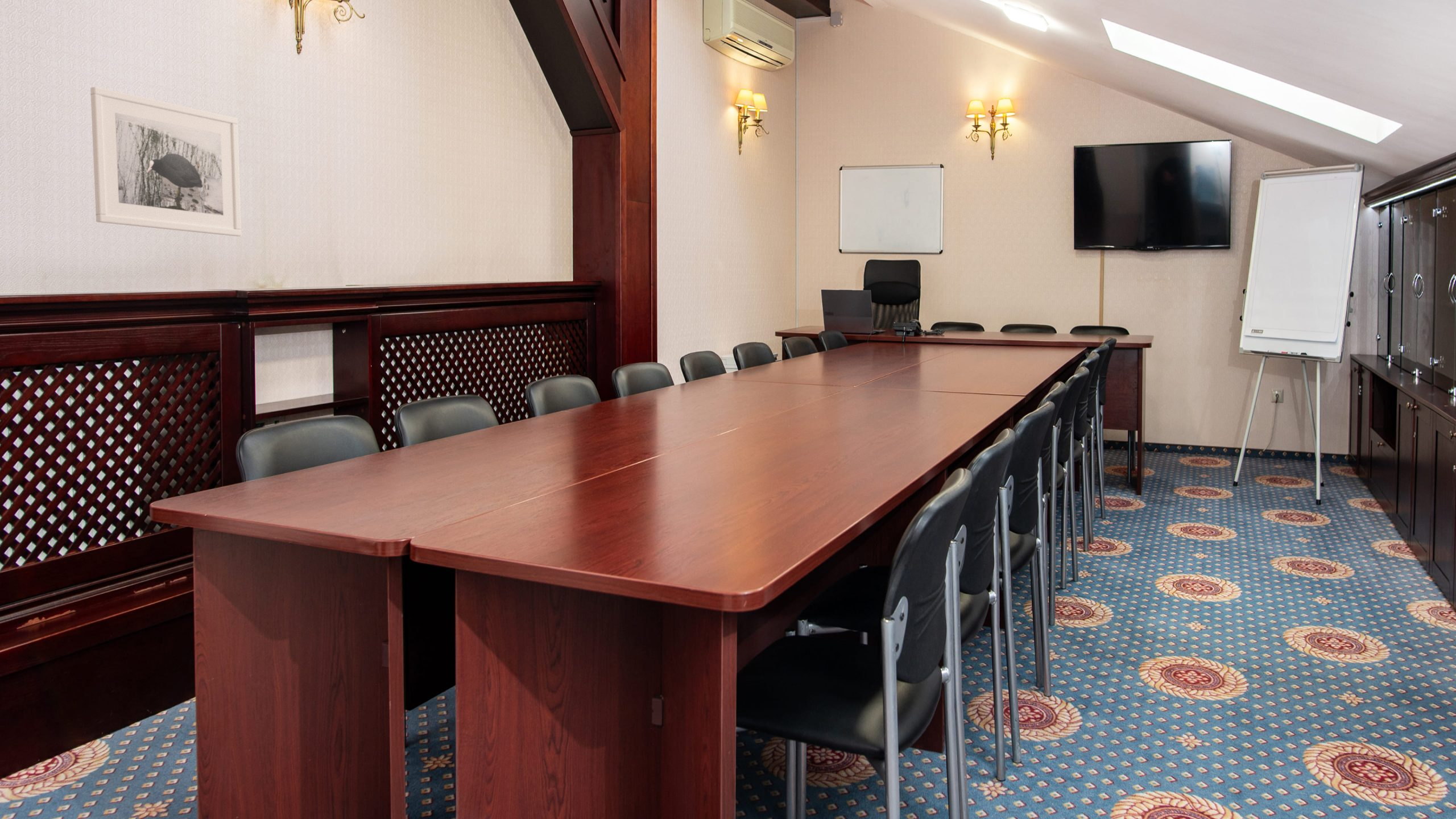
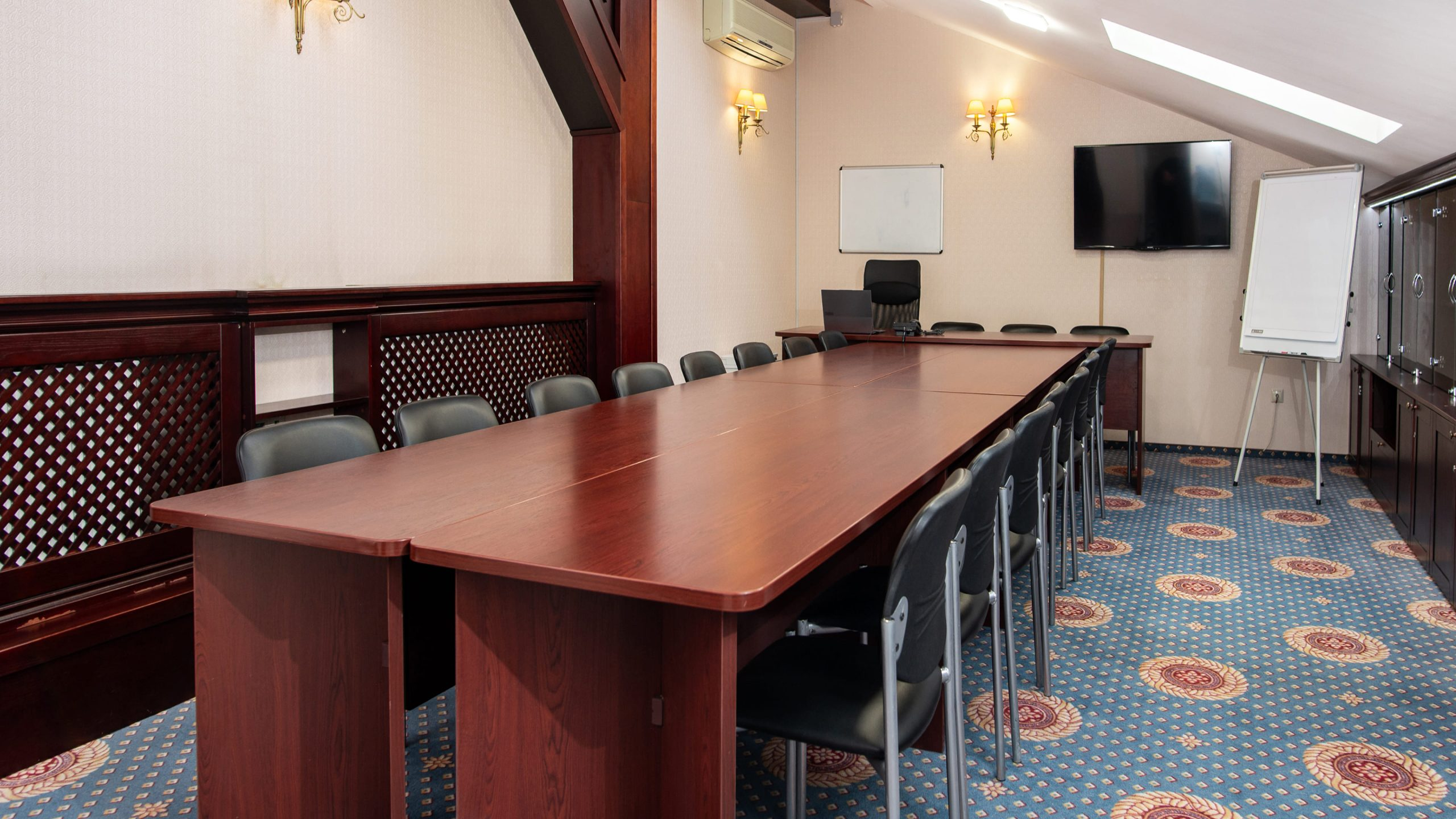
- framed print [90,86,242,237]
